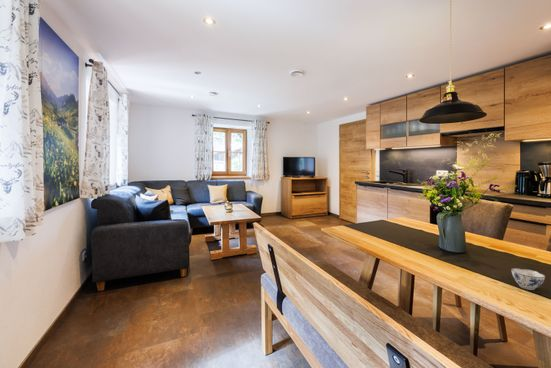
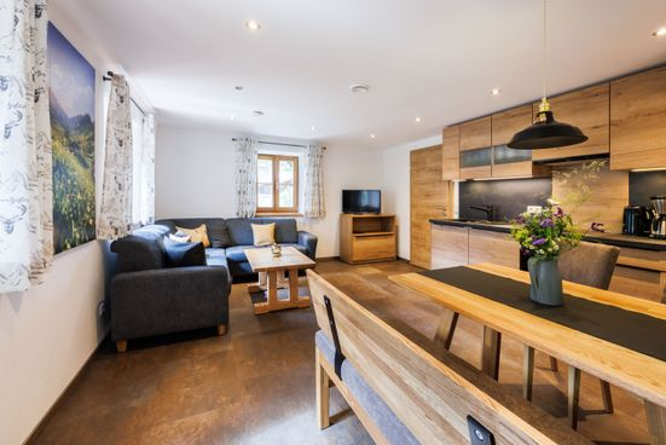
- chinaware [510,267,546,291]
